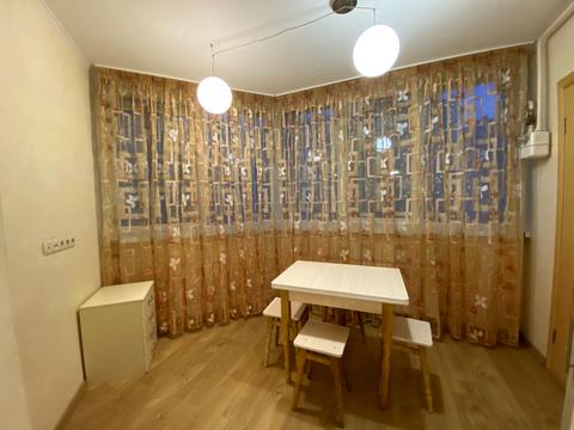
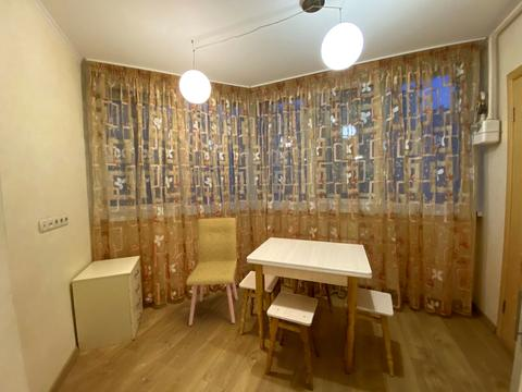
+ chair [185,217,239,327]
